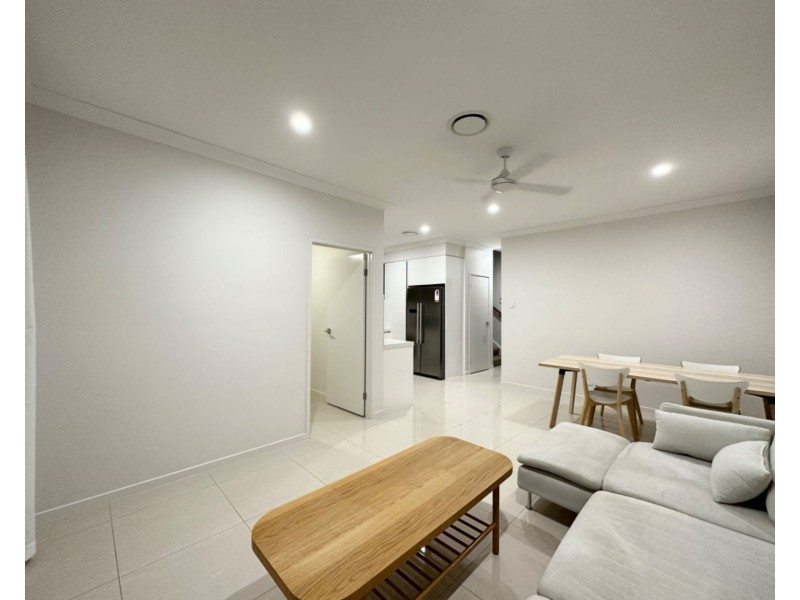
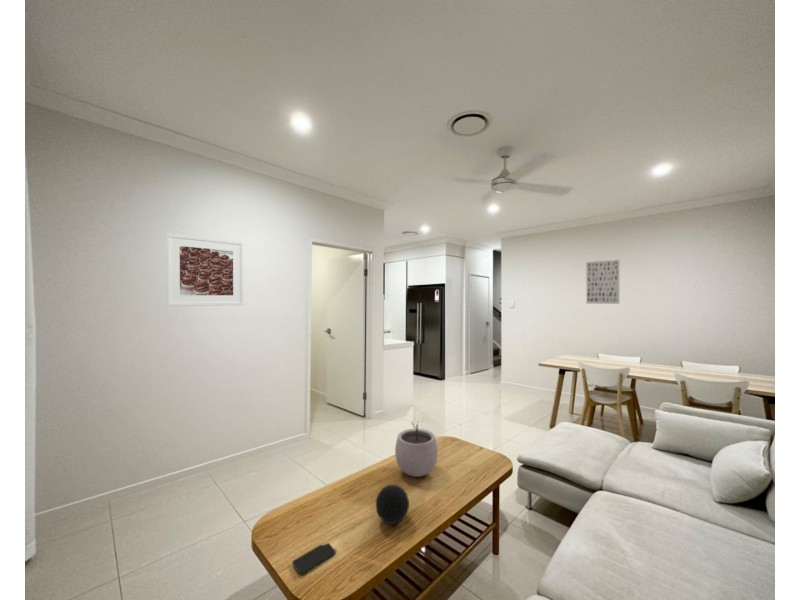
+ plant pot [394,421,439,478]
+ smartphone [292,542,336,575]
+ wall art [585,259,620,305]
+ decorative ball [375,484,410,525]
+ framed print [165,233,245,307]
